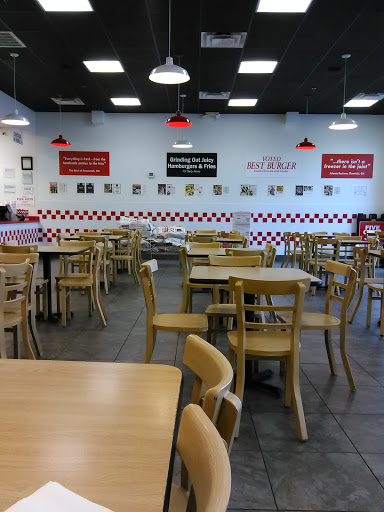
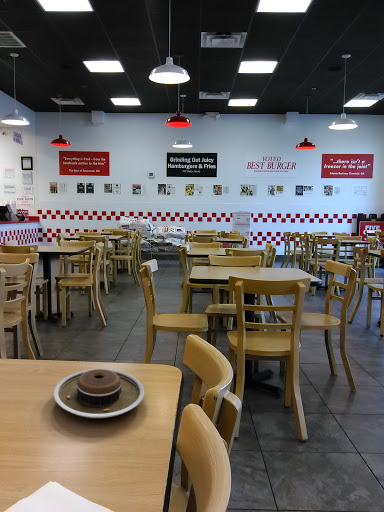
+ plate [53,368,145,419]
